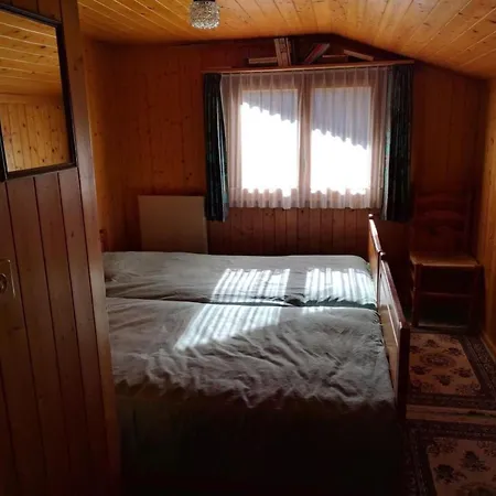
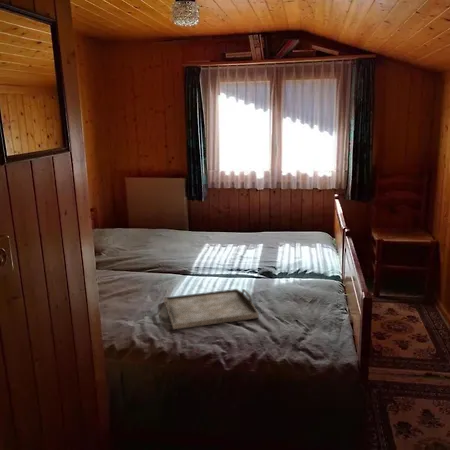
+ serving tray [162,288,260,330]
